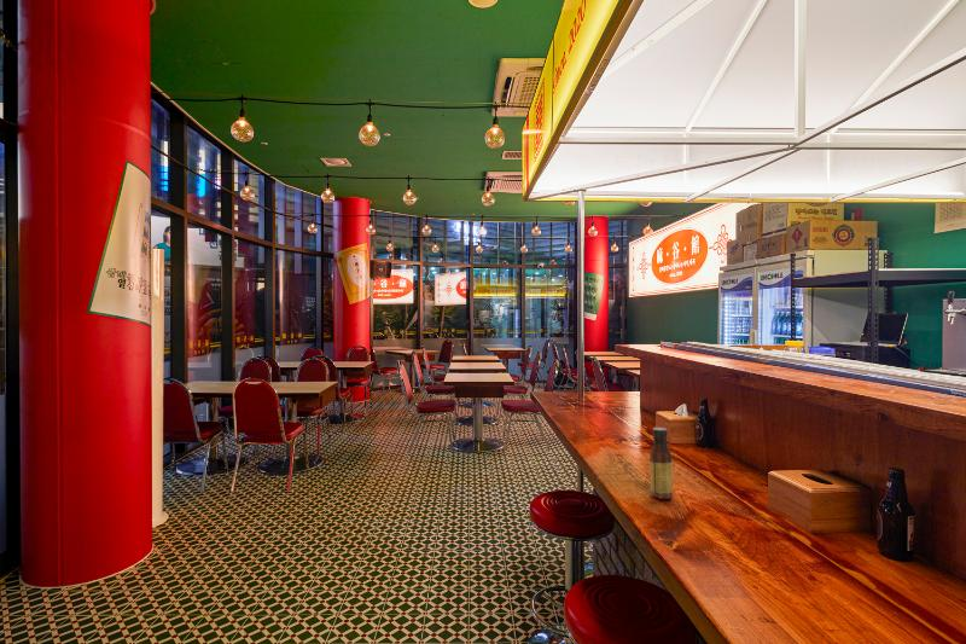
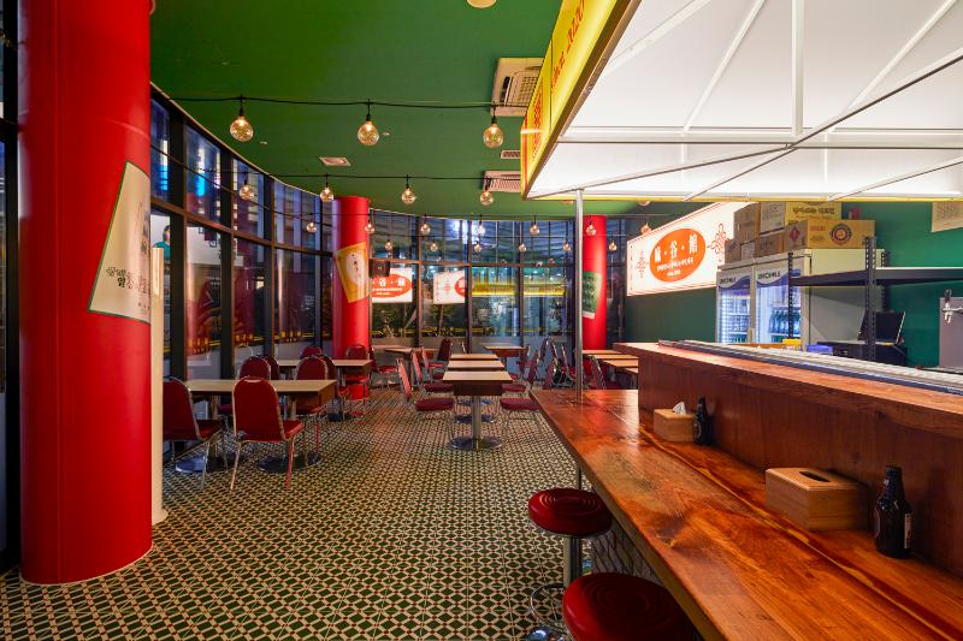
- sauce bottle [648,427,674,500]
